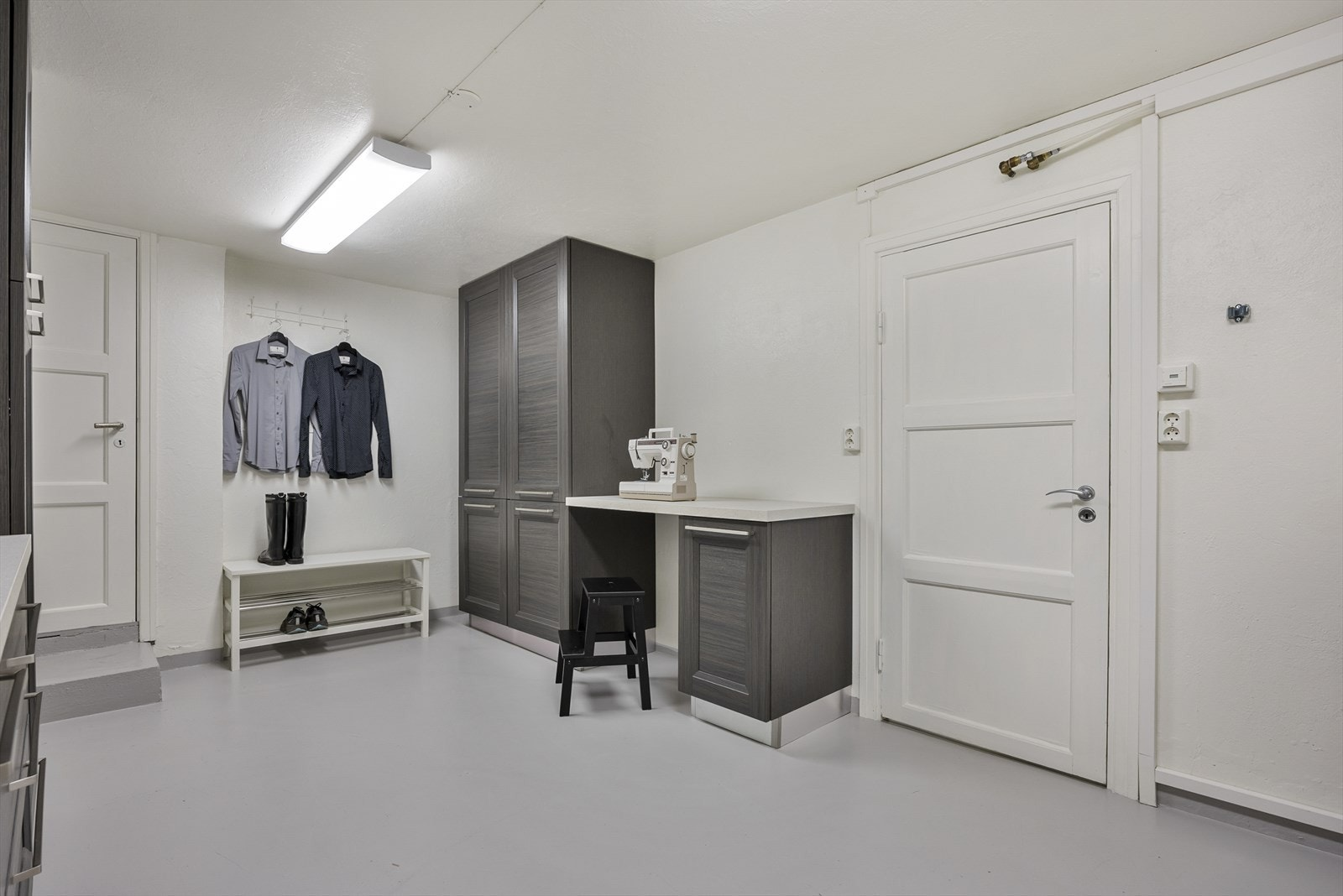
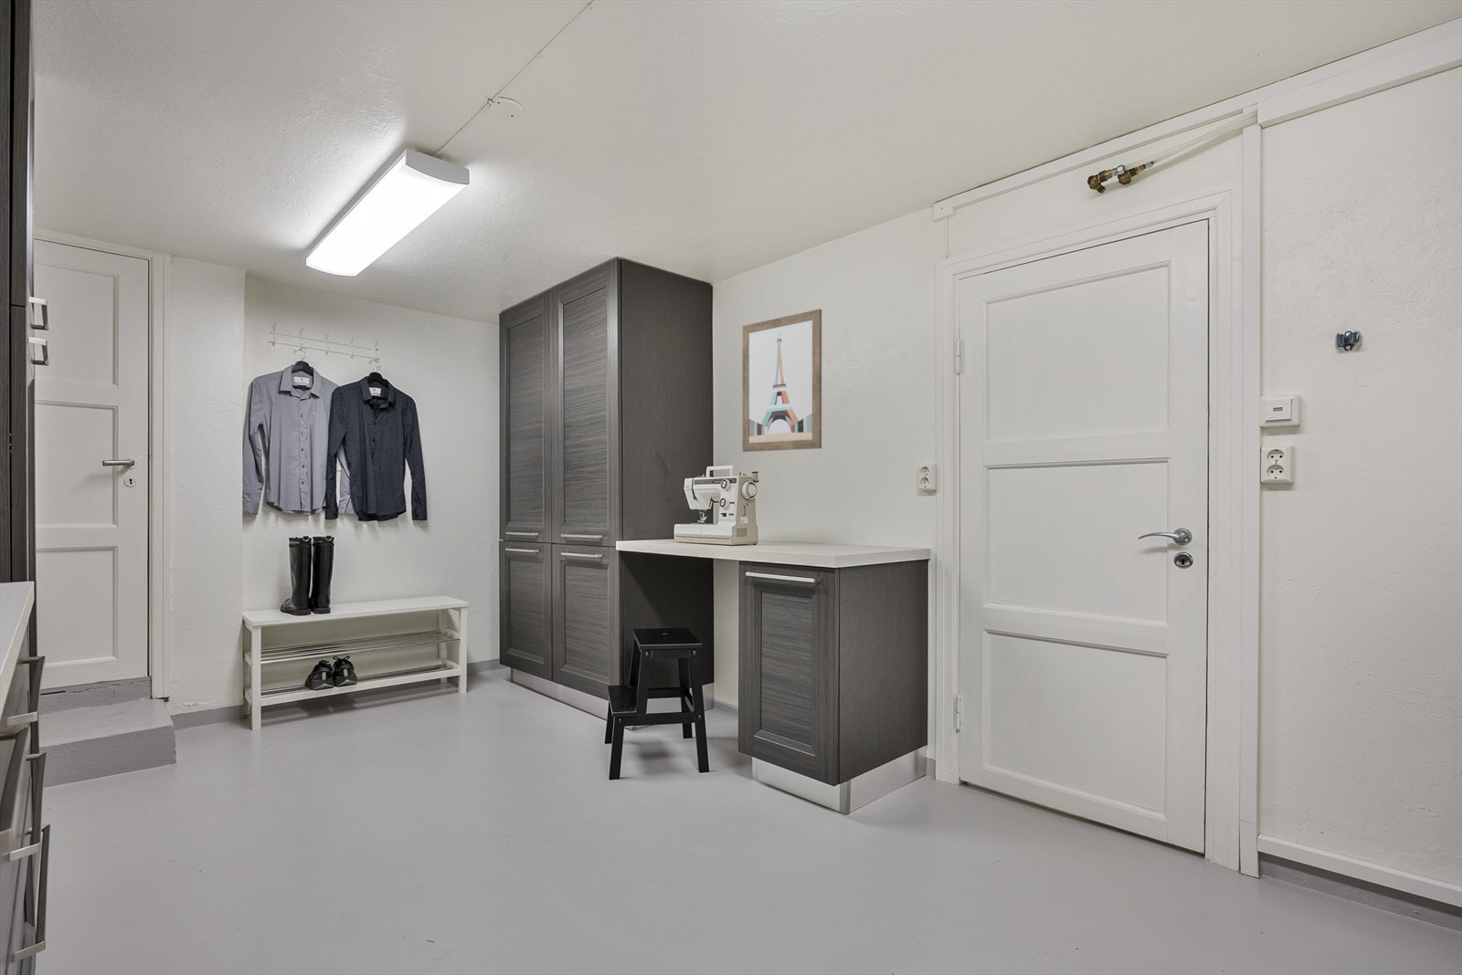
+ wall art [742,309,822,453]
